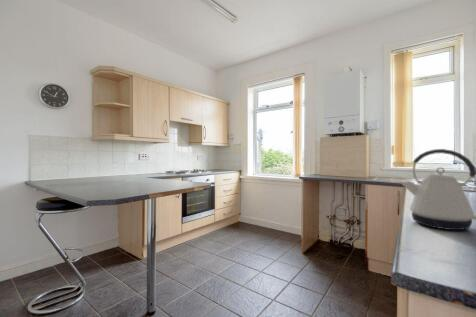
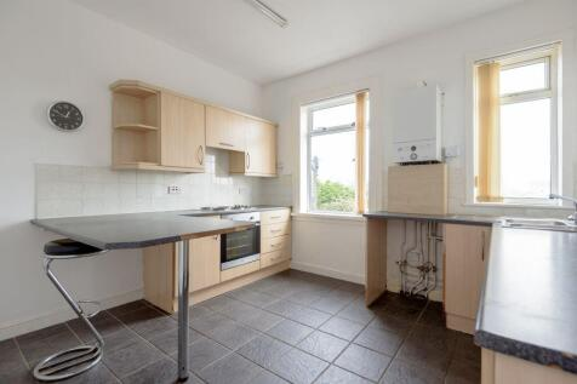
- kettle [401,148,476,231]
